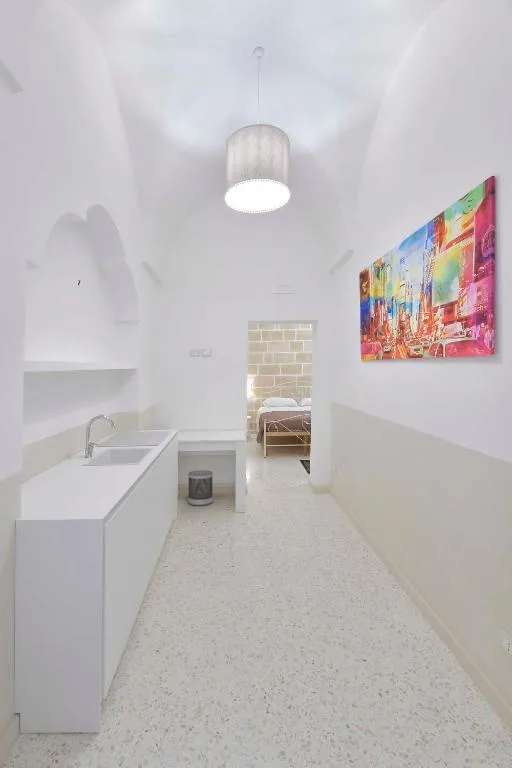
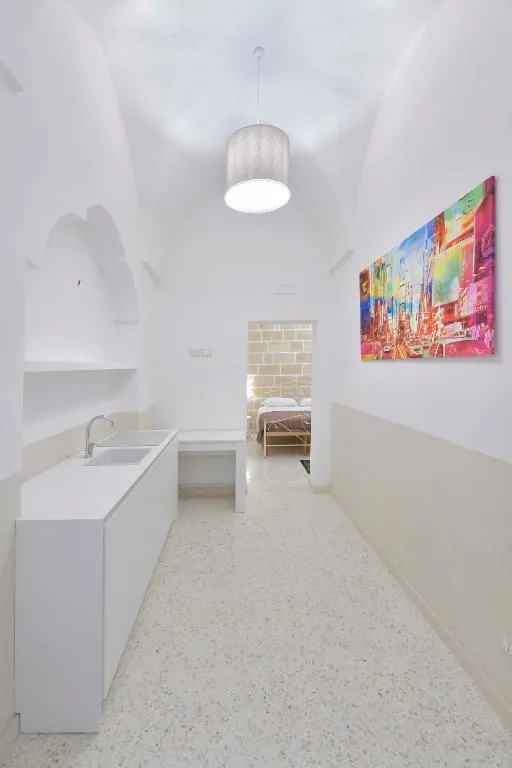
- wastebasket [187,469,214,507]
